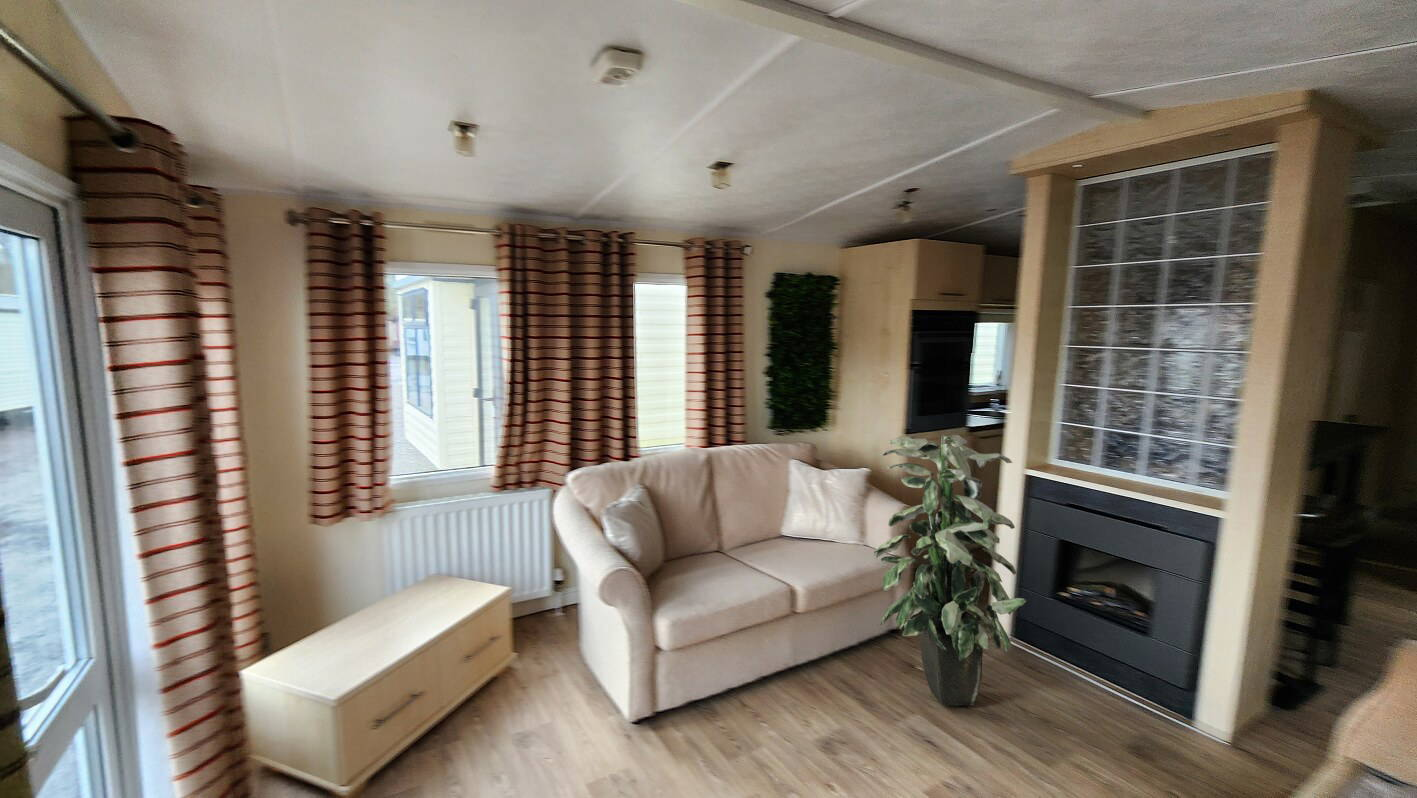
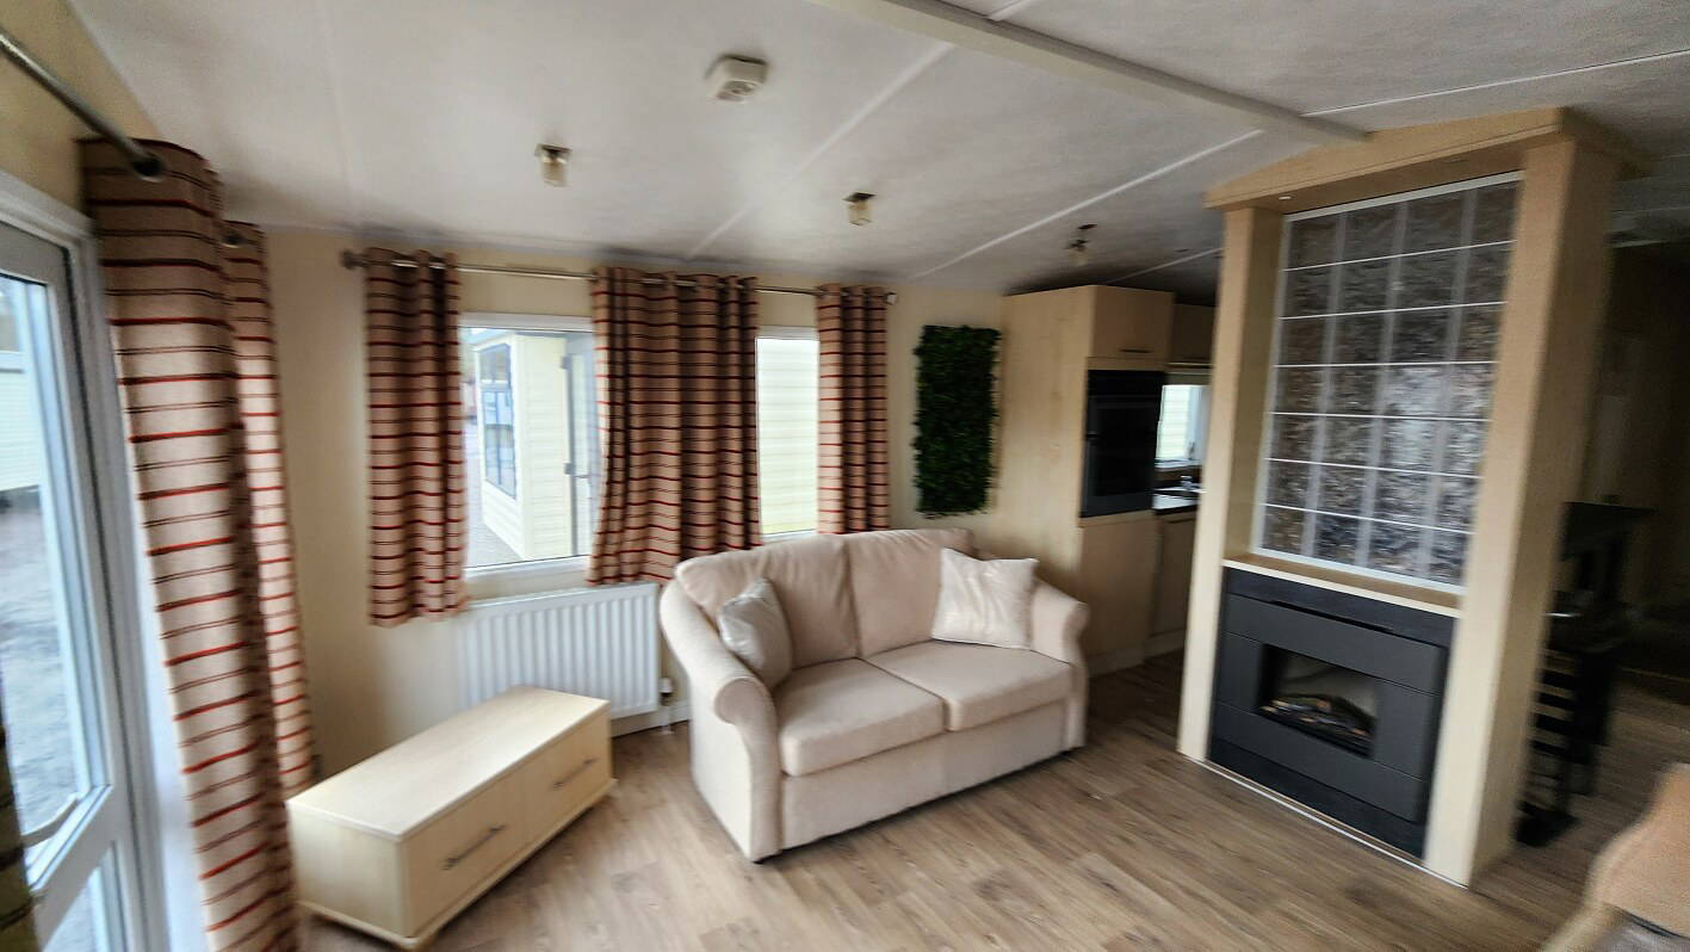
- indoor plant [873,434,1028,707]
